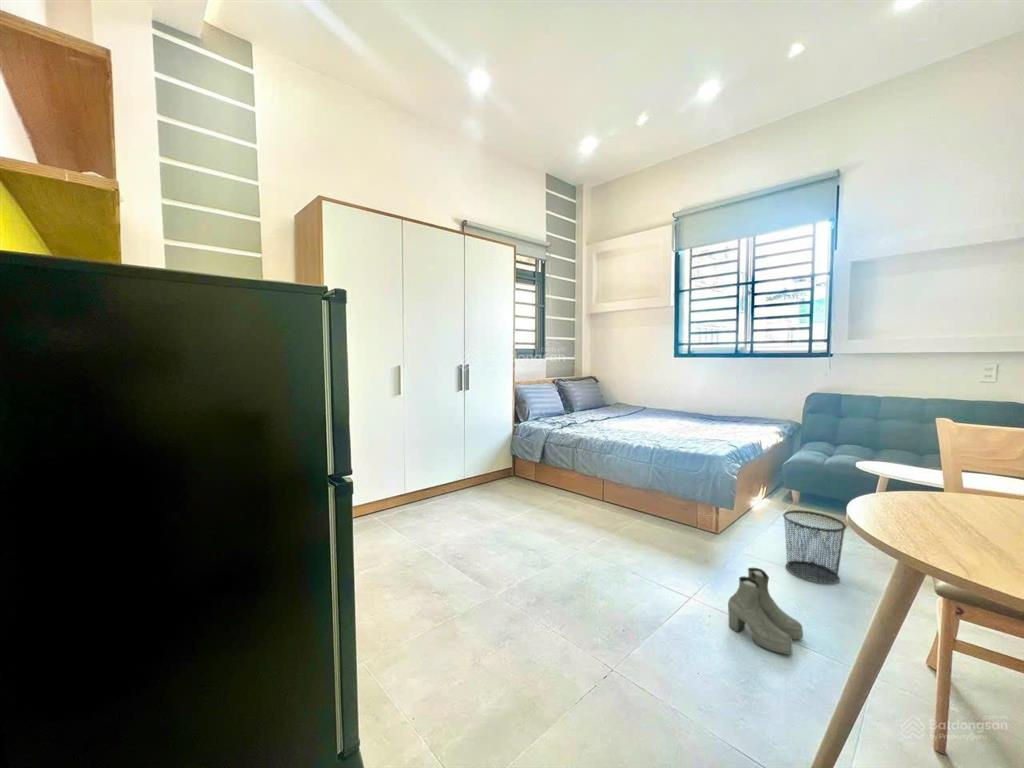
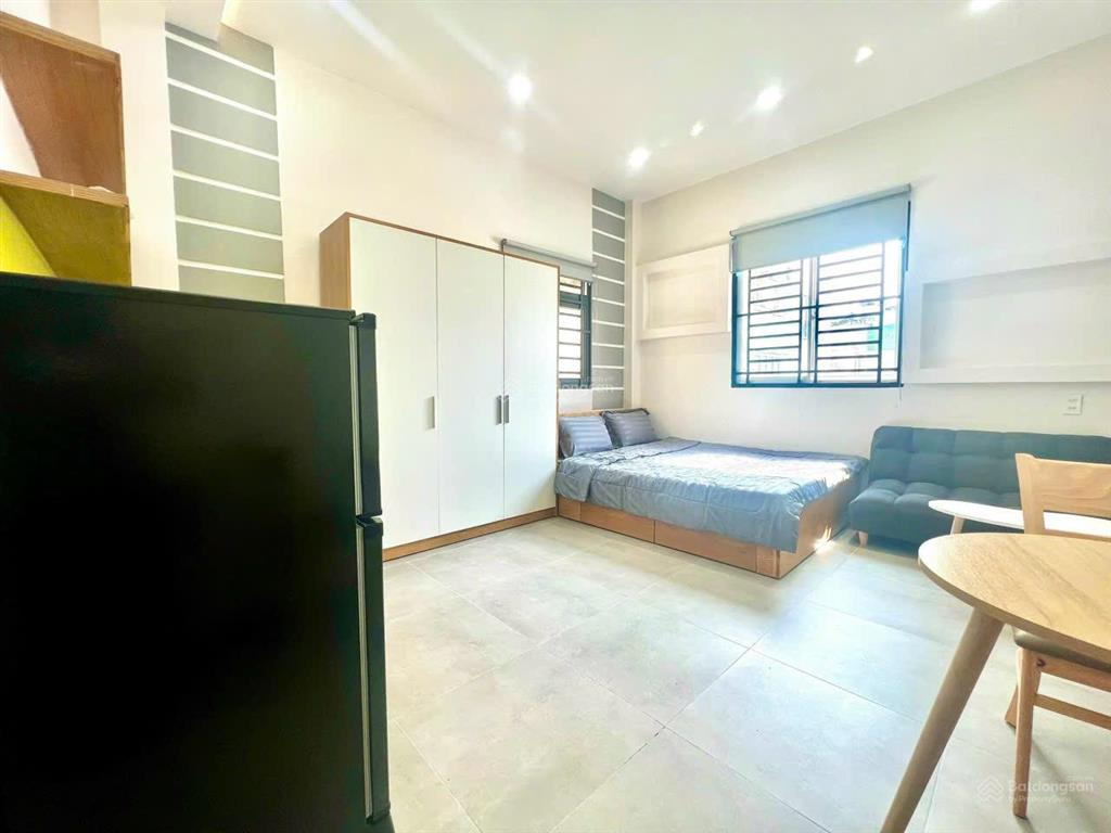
- boots [727,567,804,656]
- waste bin [782,509,848,585]
